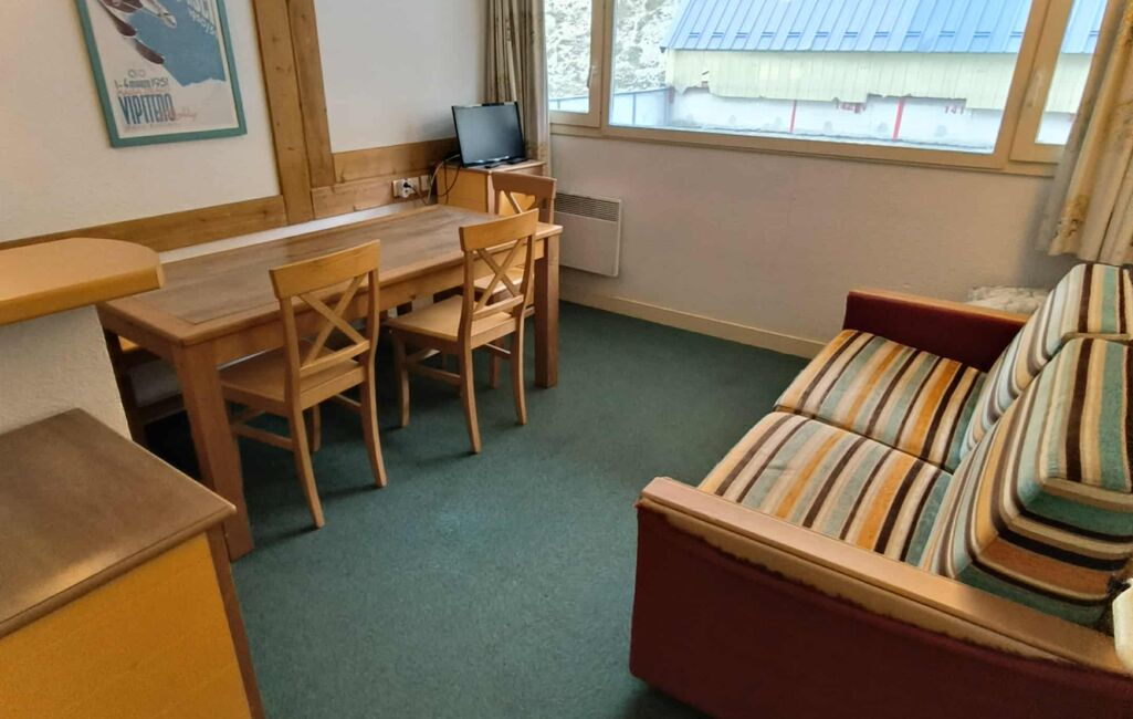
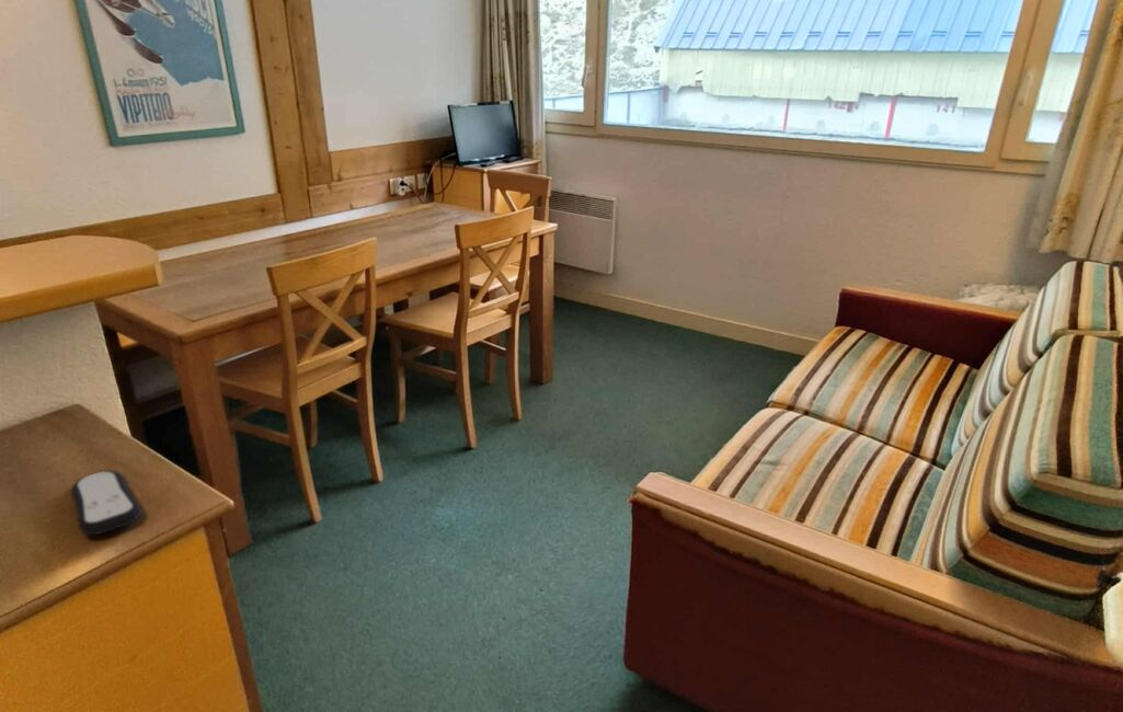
+ remote control [70,470,142,536]
